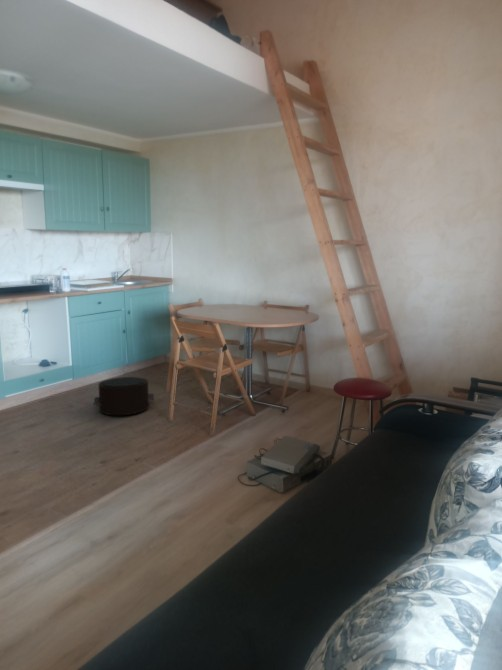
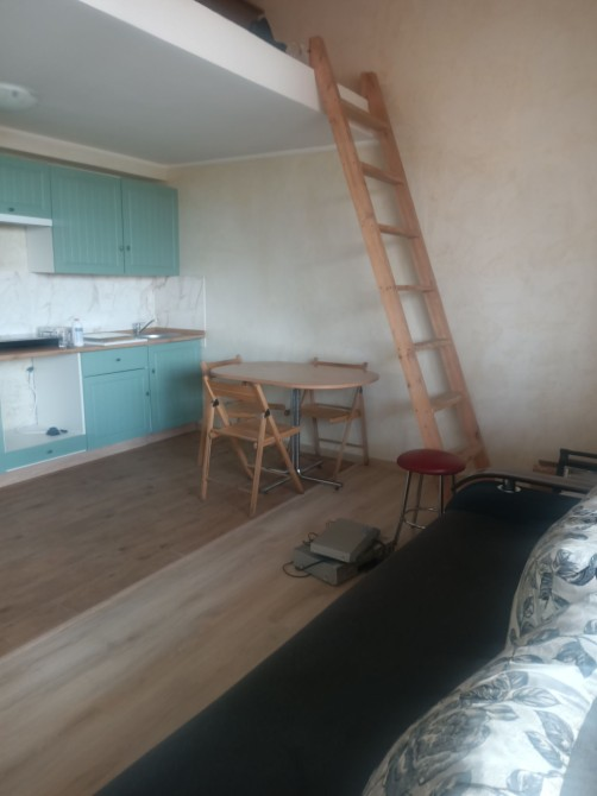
- pouf [93,376,155,416]
